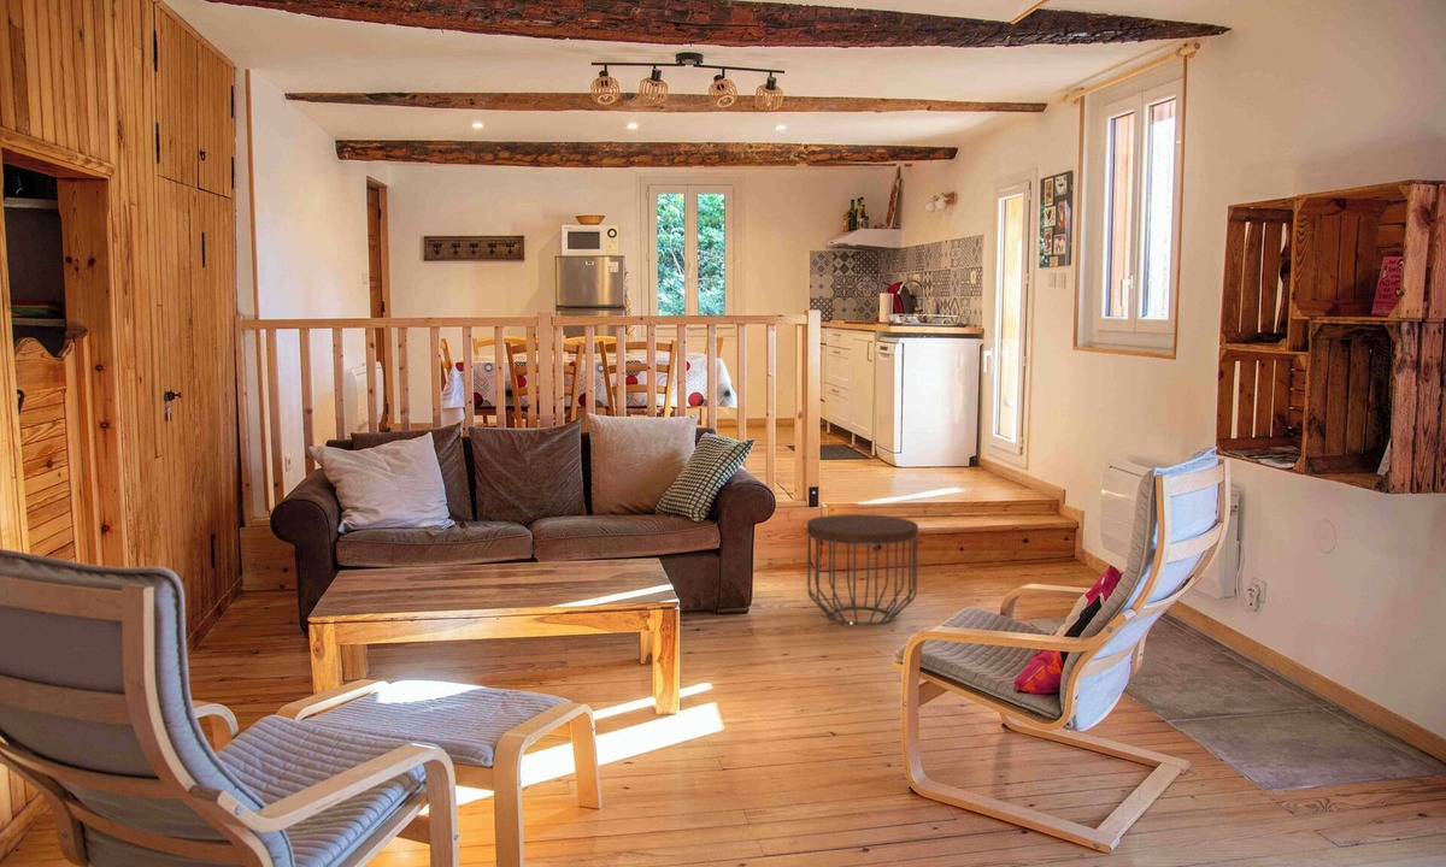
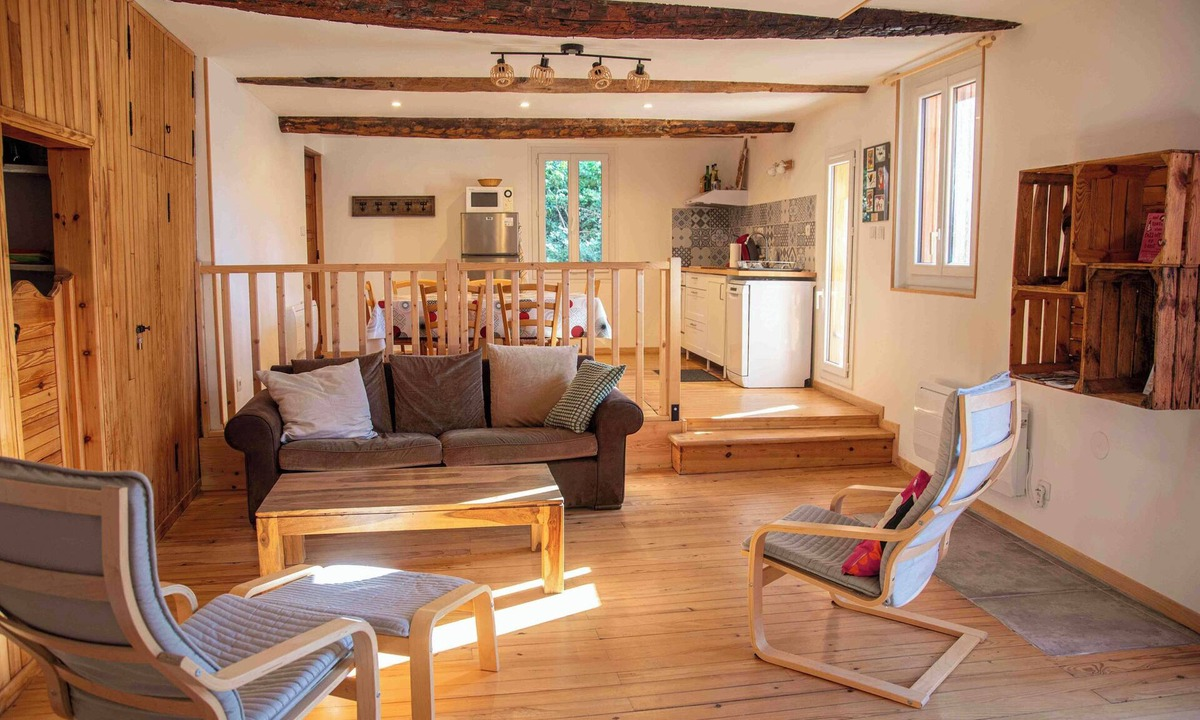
- side table [805,513,919,626]
